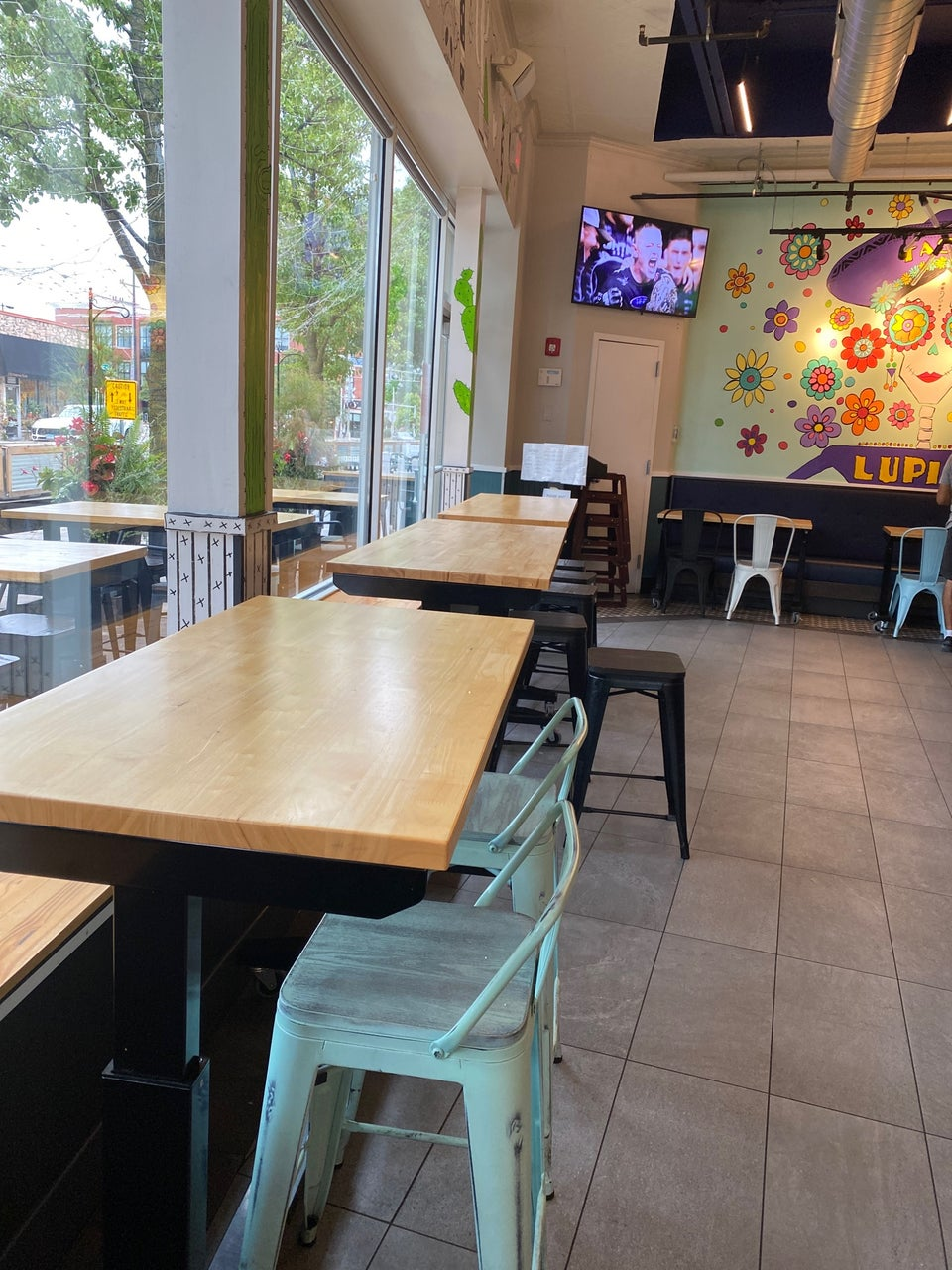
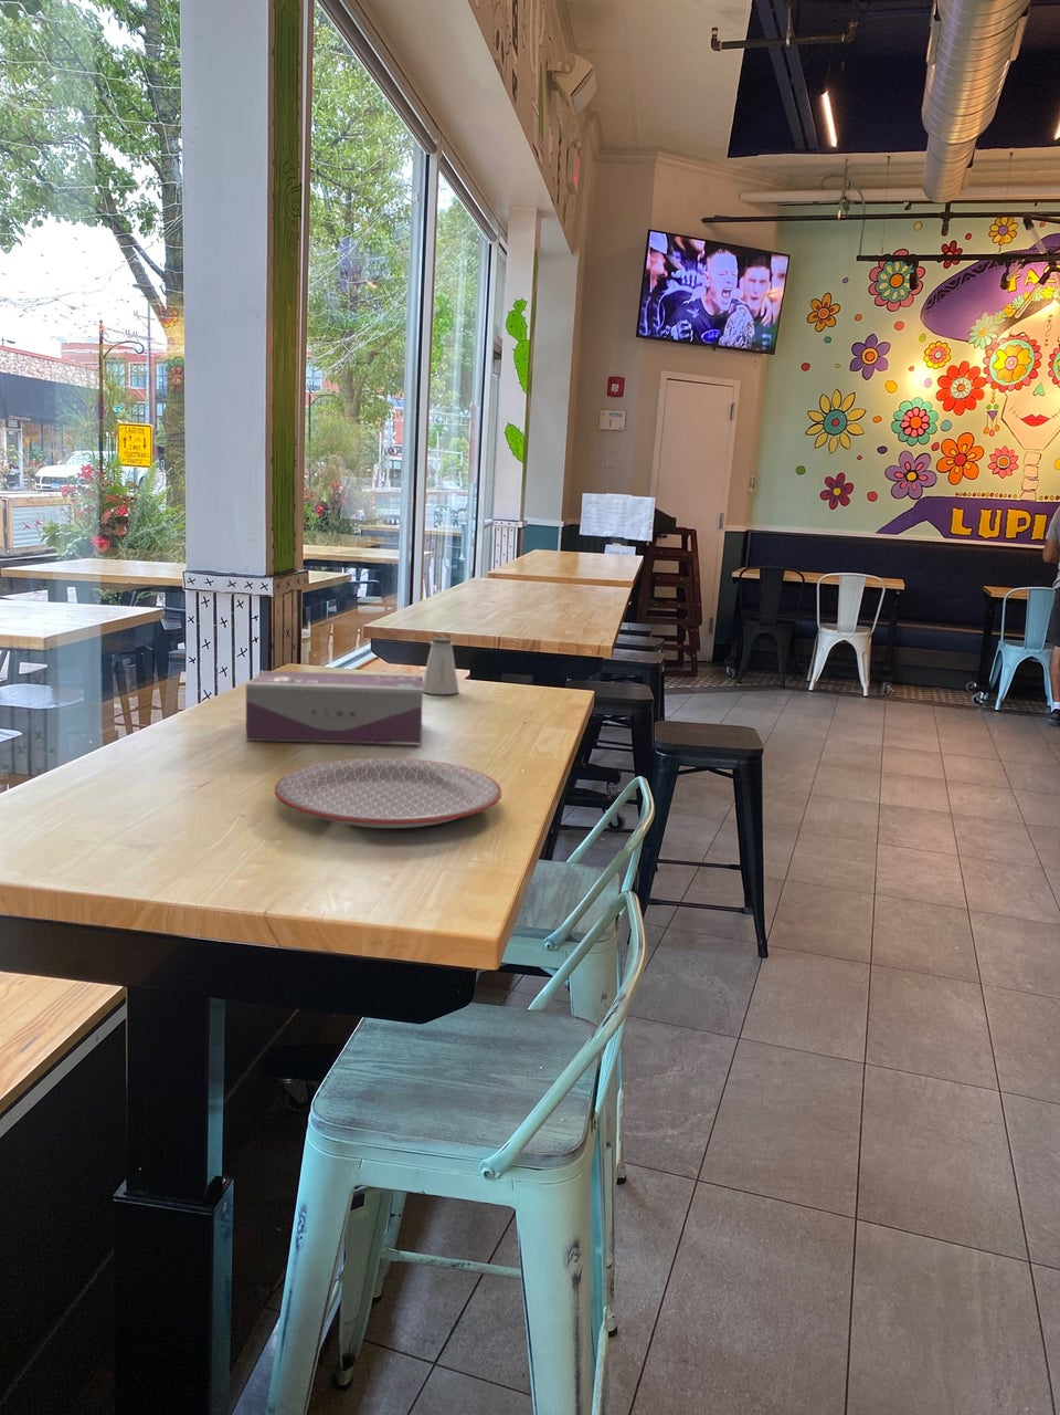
+ saltshaker [423,637,461,695]
+ plate [274,758,502,829]
+ tissue box [245,670,424,746]
